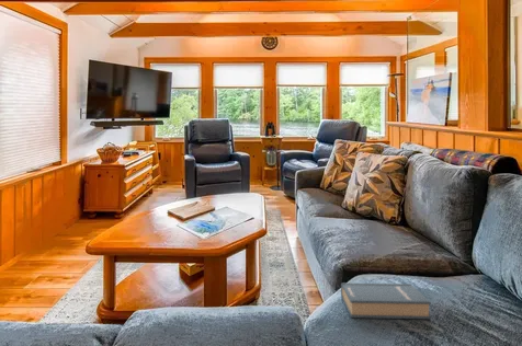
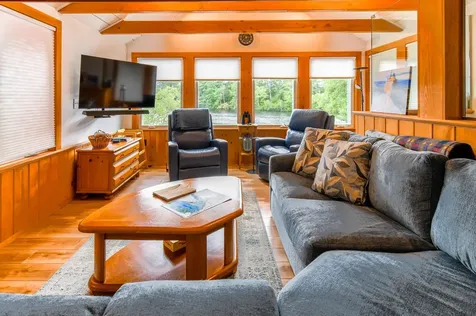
- hardback book [340,282,432,320]
